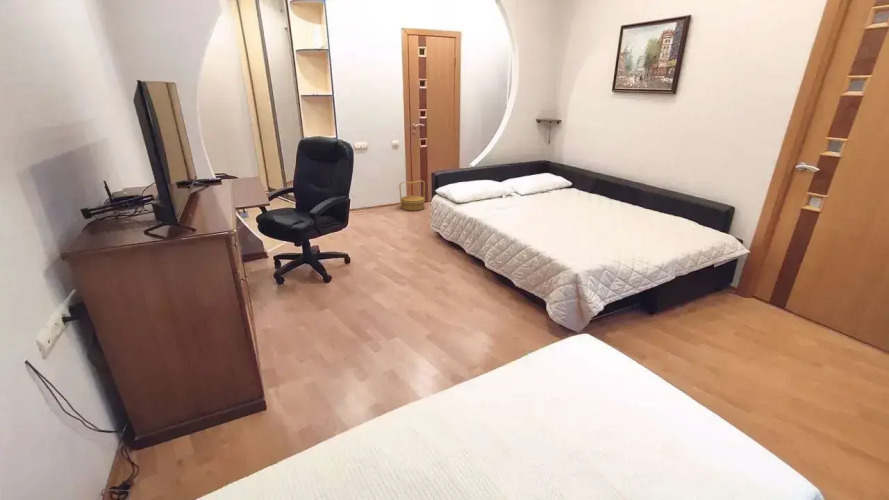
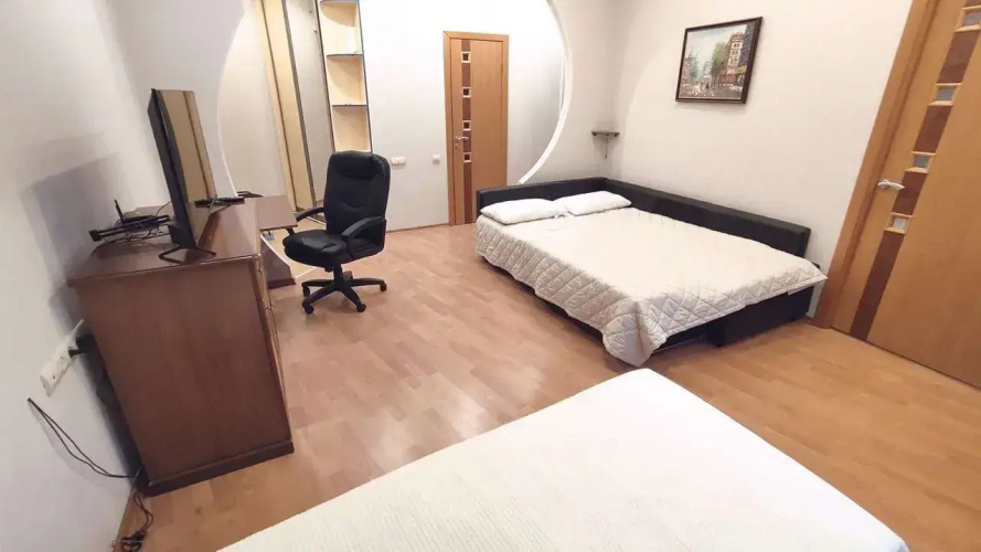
- basket [398,179,426,211]
